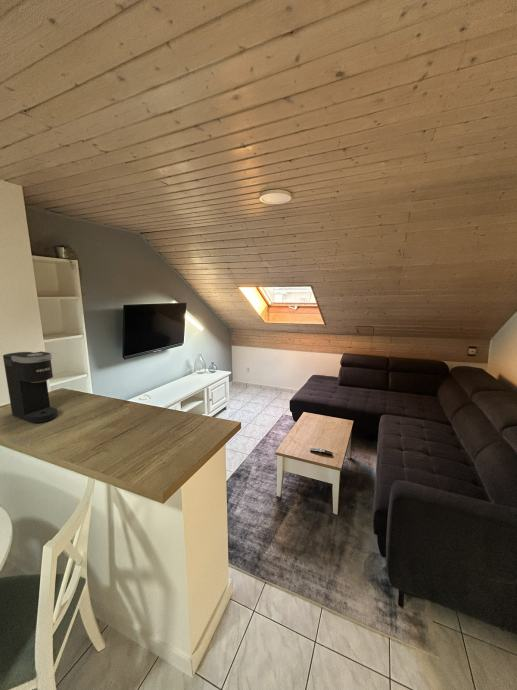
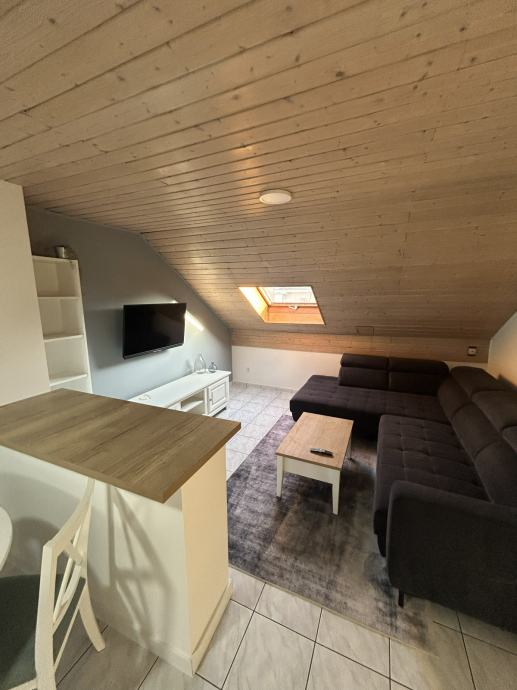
- coffee maker [2,351,59,424]
